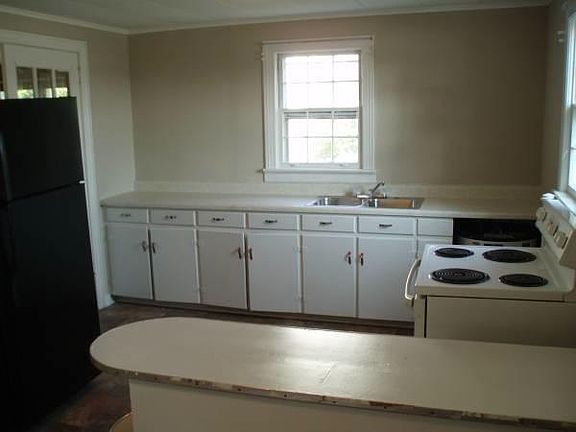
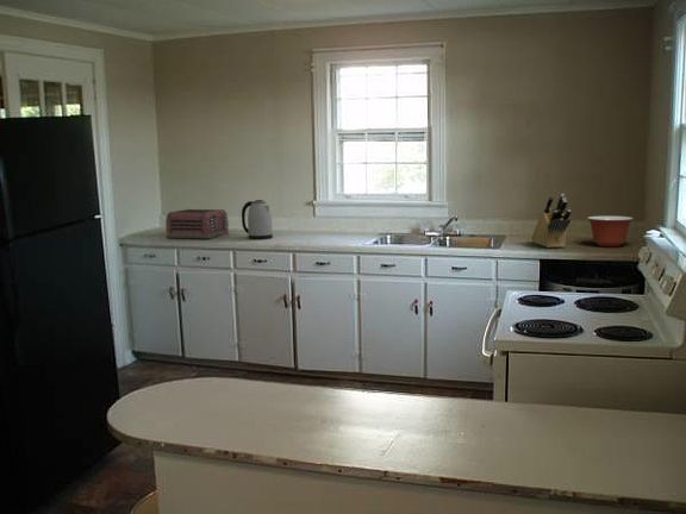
+ knife block [531,193,572,249]
+ toaster [164,208,230,240]
+ kettle [241,199,274,240]
+ mixing bowl [586,215,635,247]
